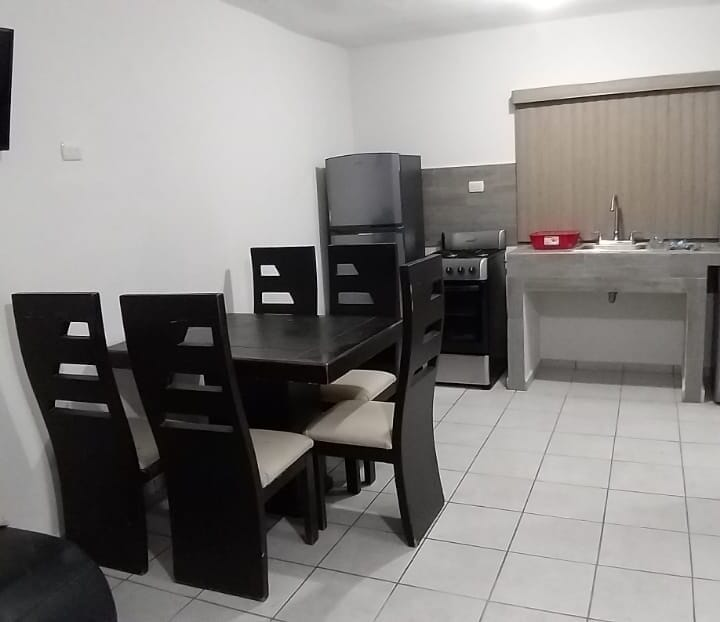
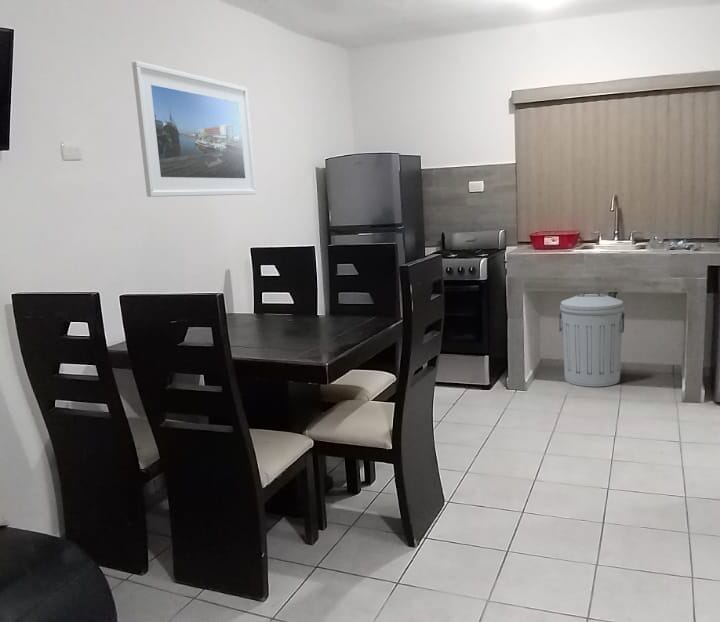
+ trash can [558,291,626,388]
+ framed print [131,60,257,198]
